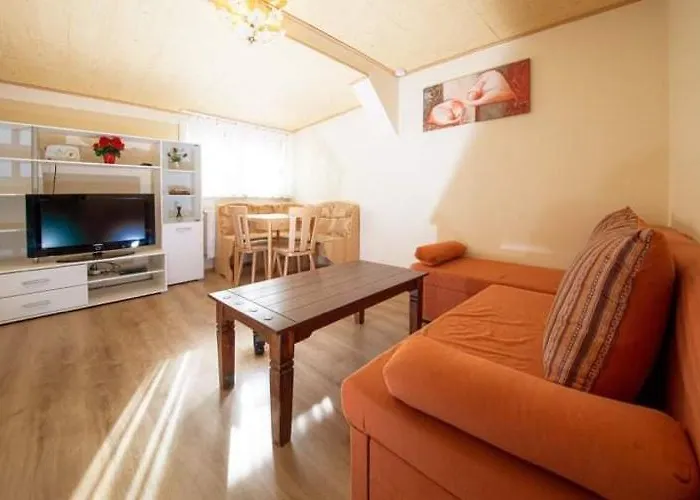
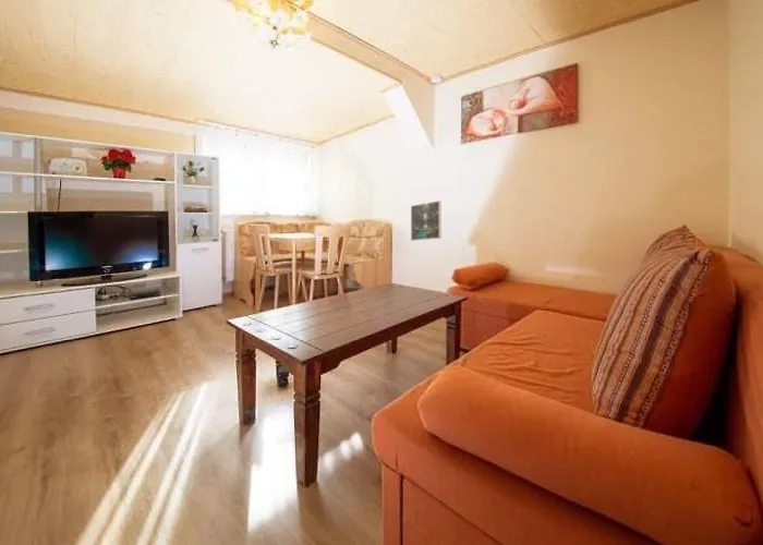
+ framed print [410,199,443,242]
